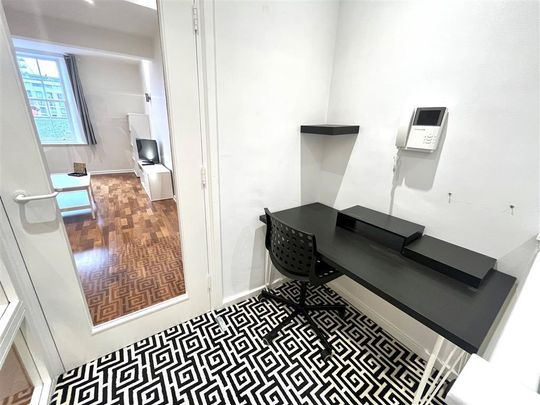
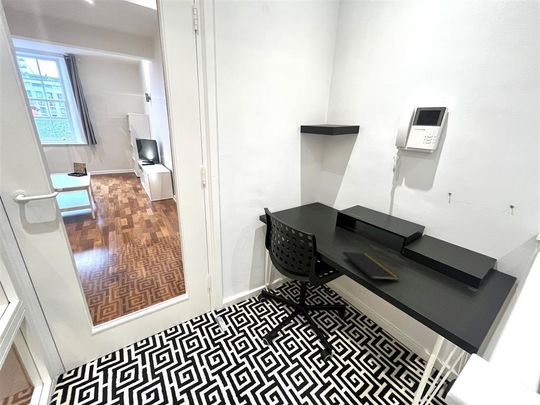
+ notepad [342,251,400,285]
